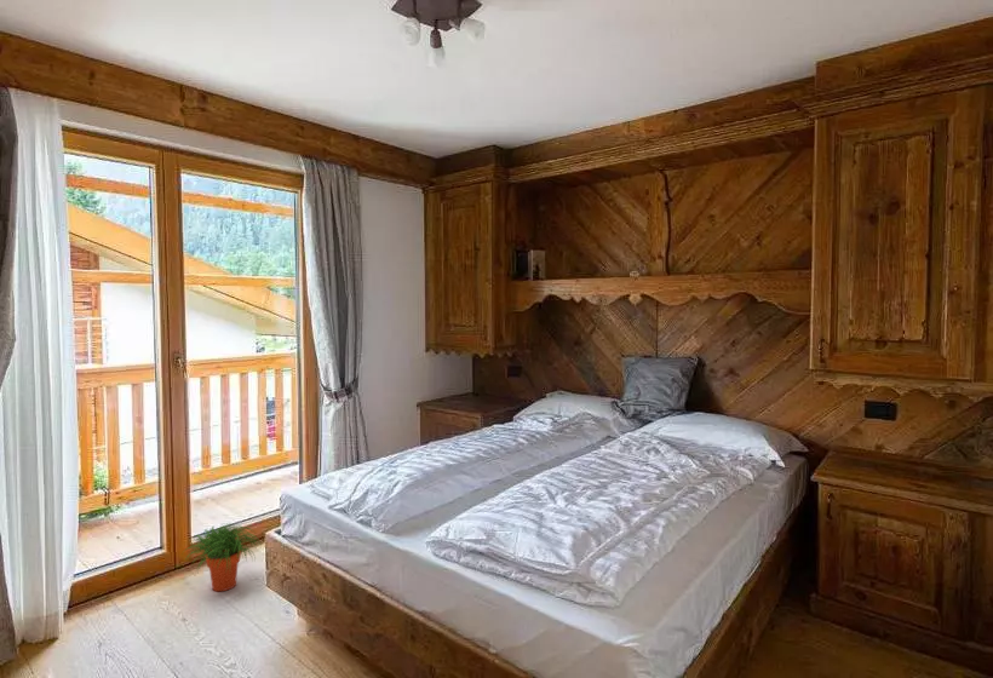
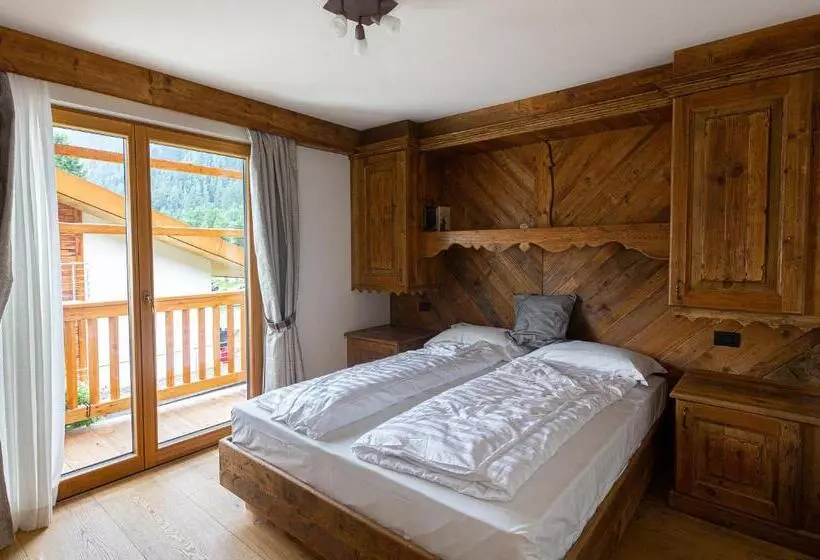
- potted plant [180,522,263,592]
